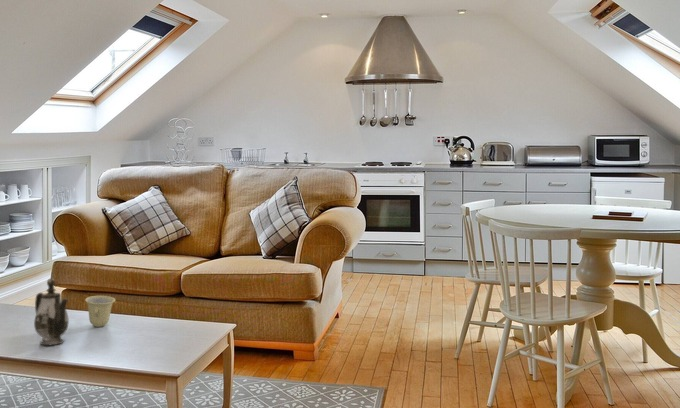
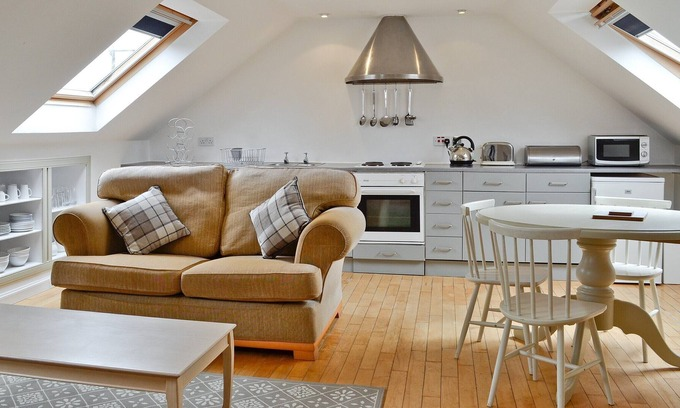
- cup [84,295,116,328]
- teapot [33,277,70,346]
